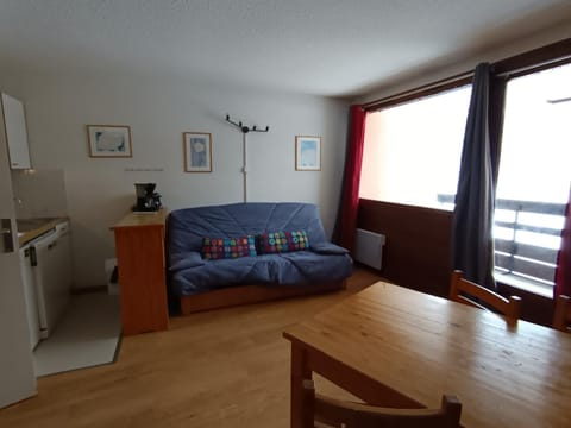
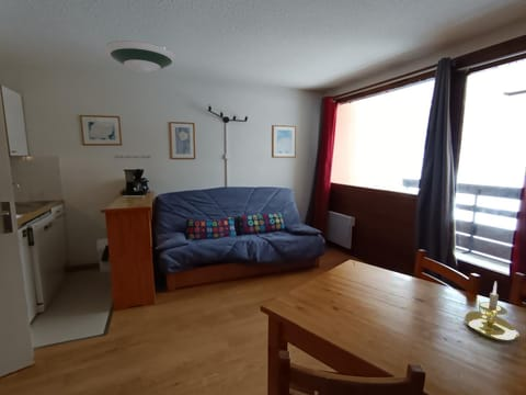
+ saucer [103,40,178,74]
+ candle holder [464,281,521,342]
